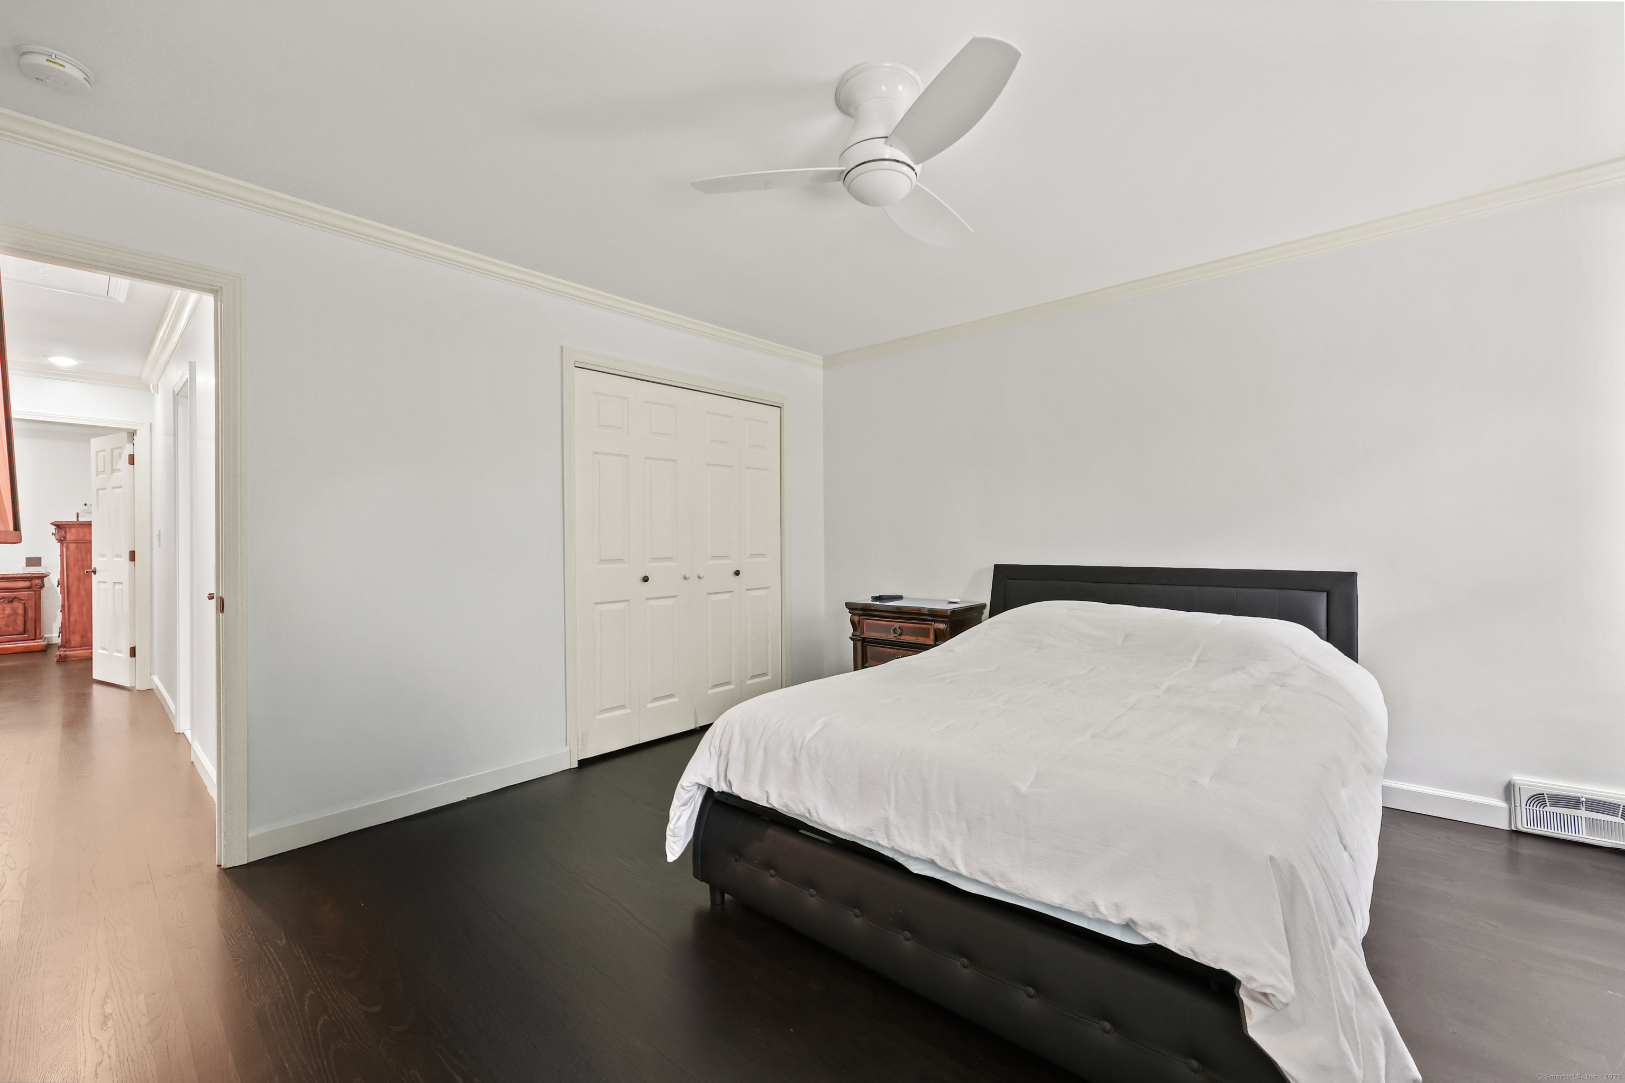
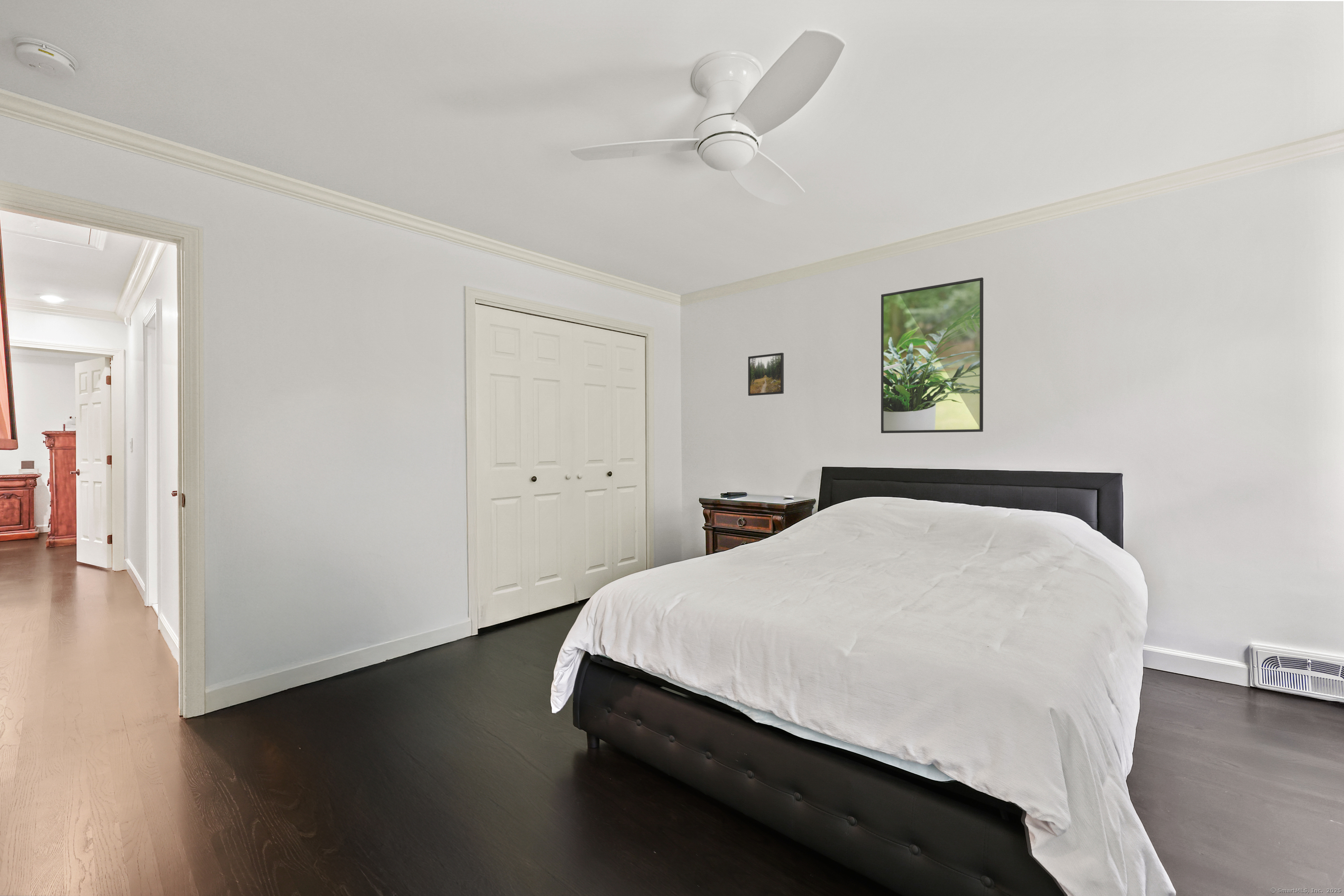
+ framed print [881,277,984,434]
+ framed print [748,352,784,396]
